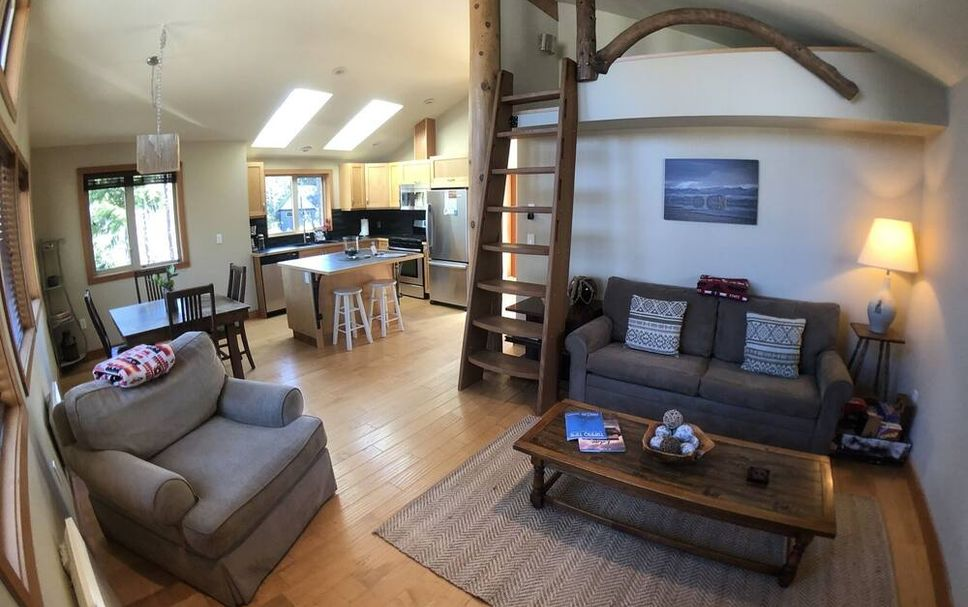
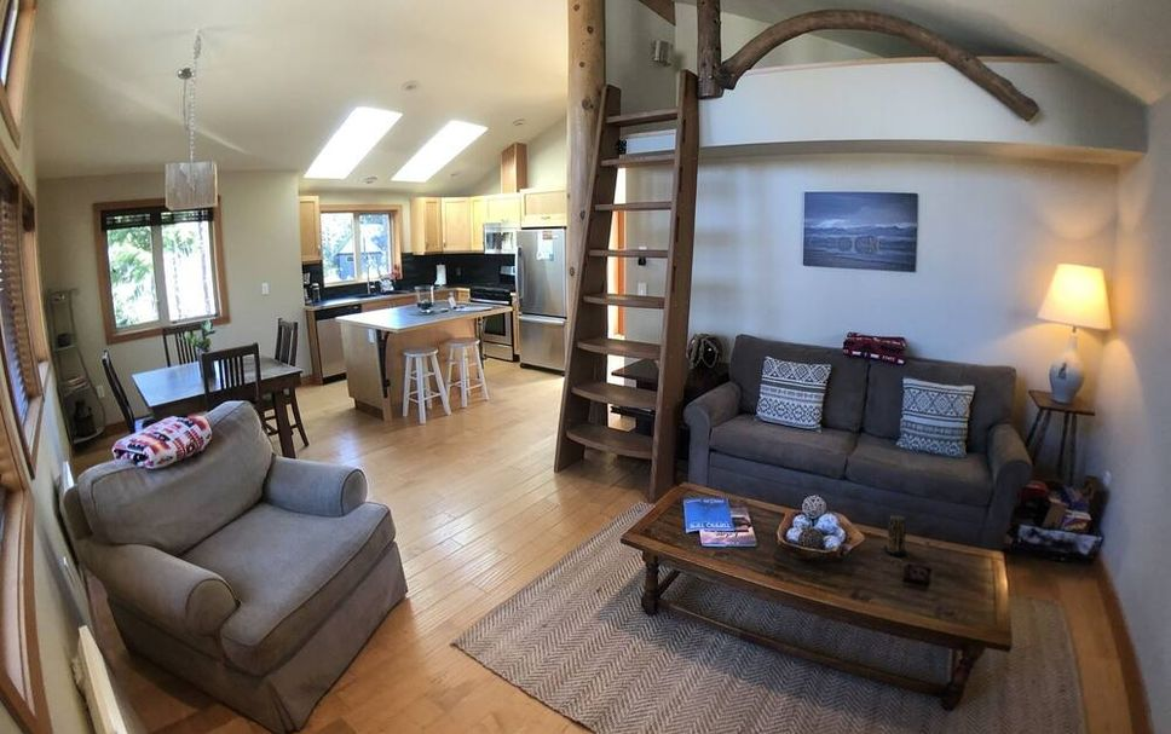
+ candle [883,514,907,556]
